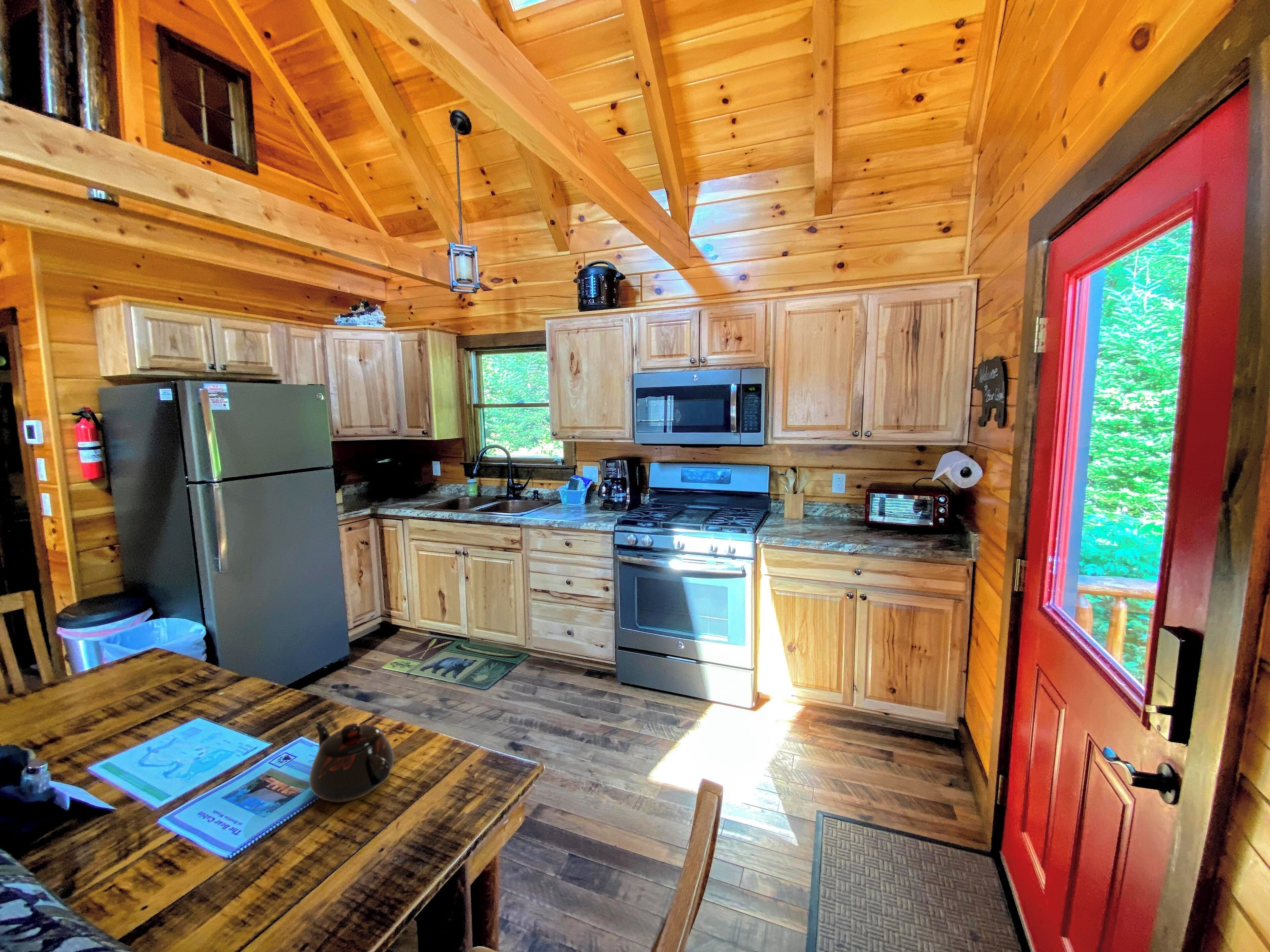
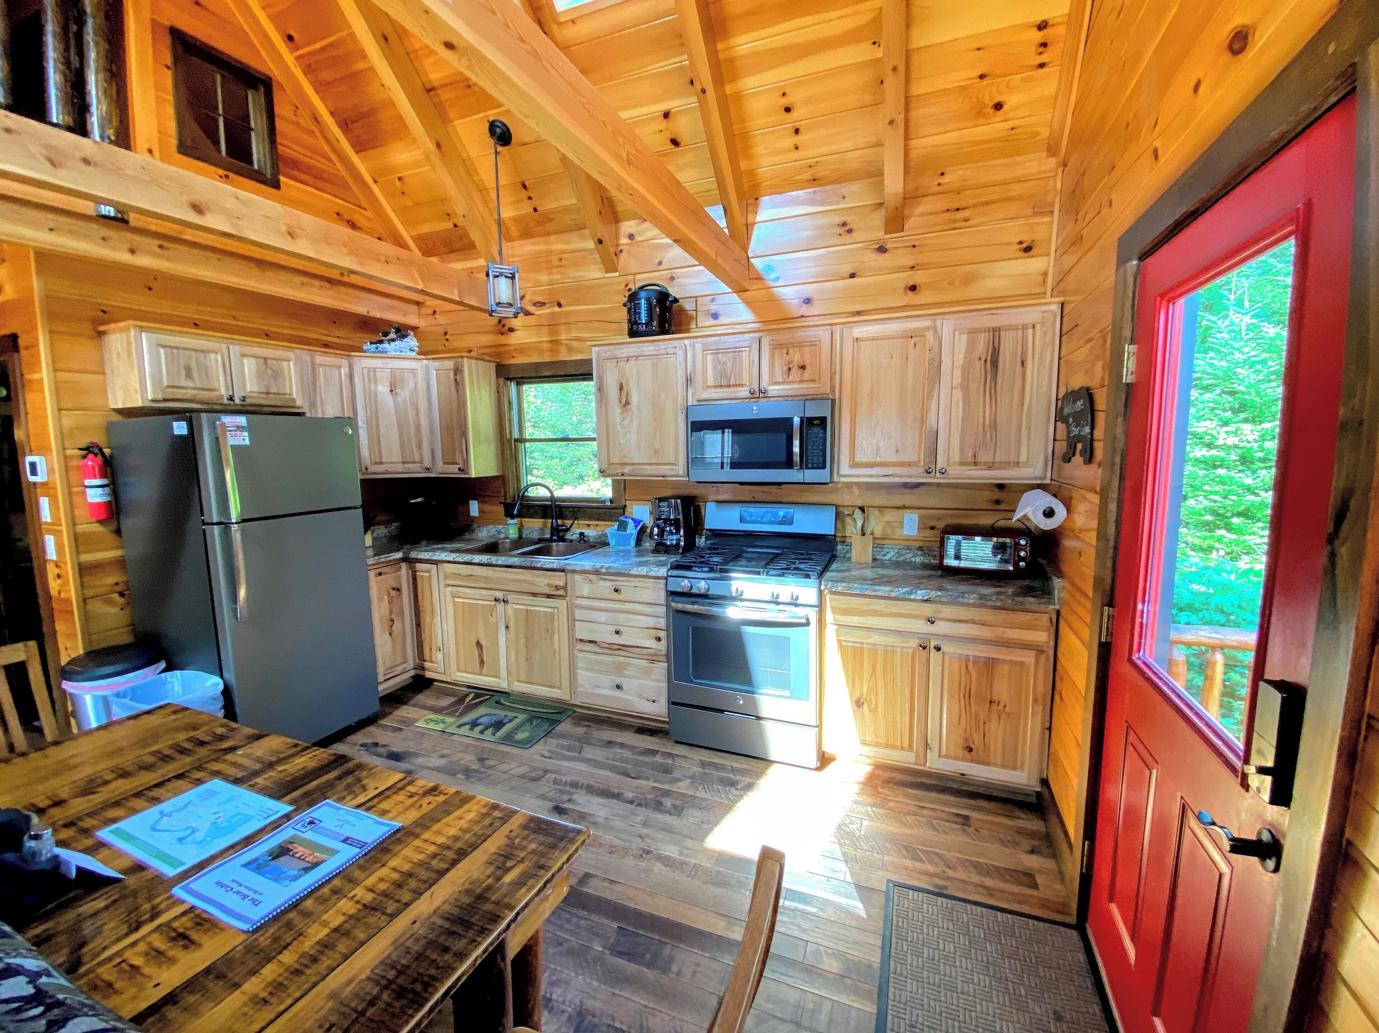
- teapot [309,722,395,803]
